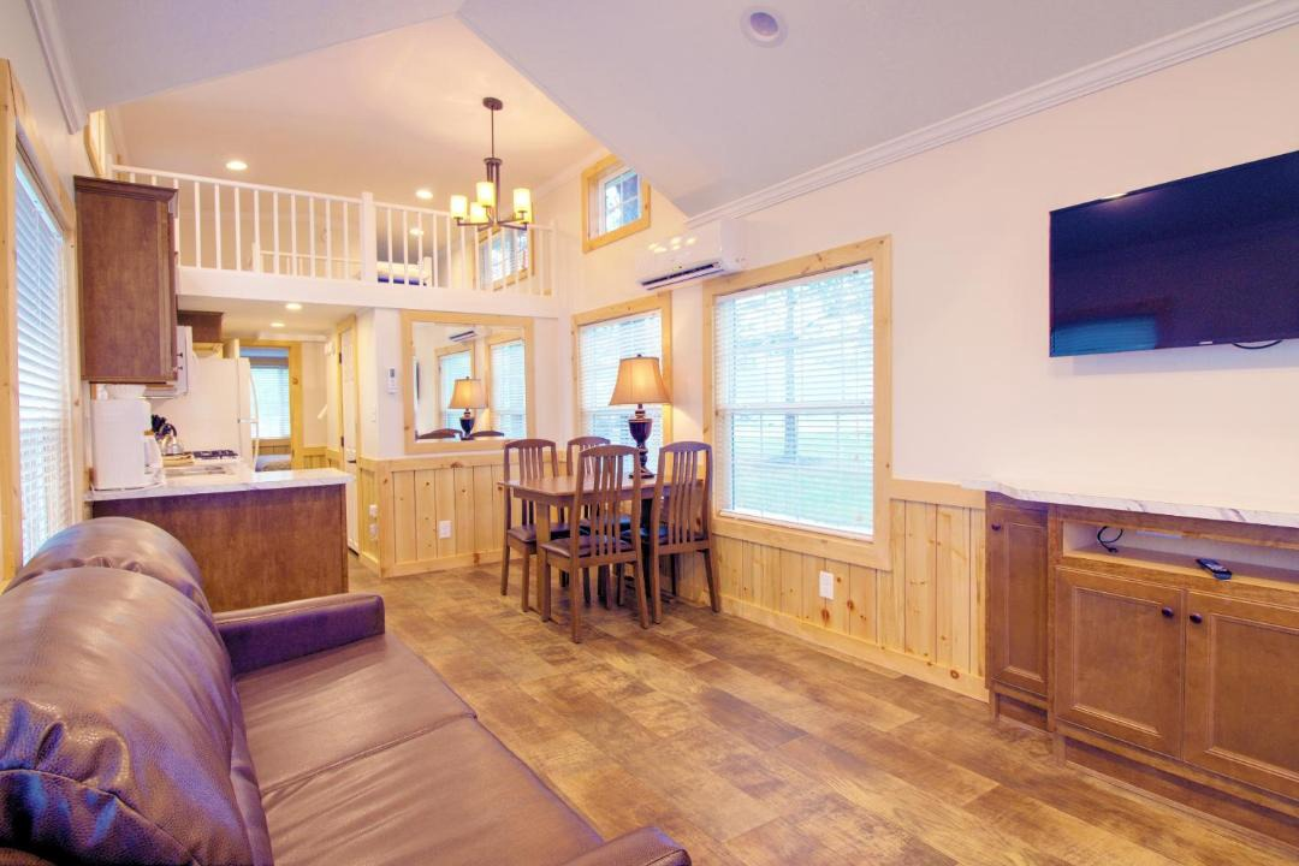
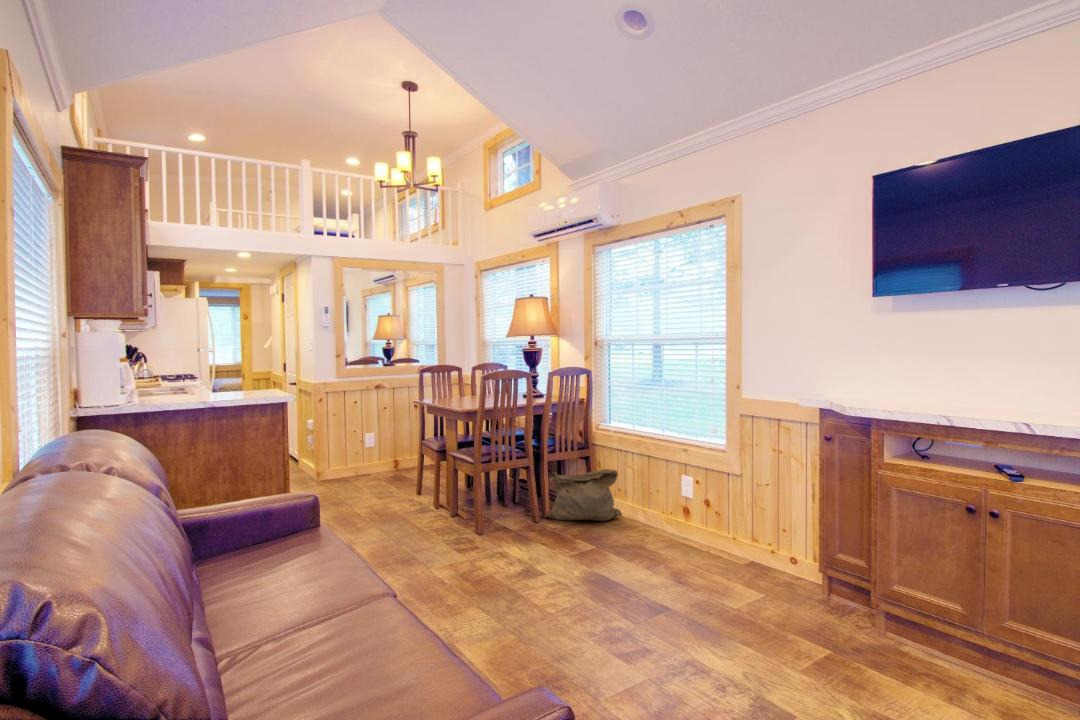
+ bag [545,468,623,522]
